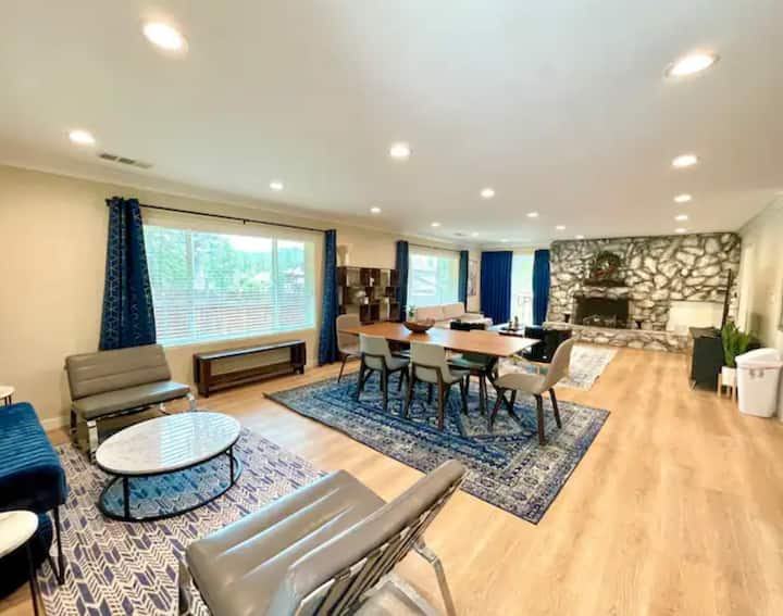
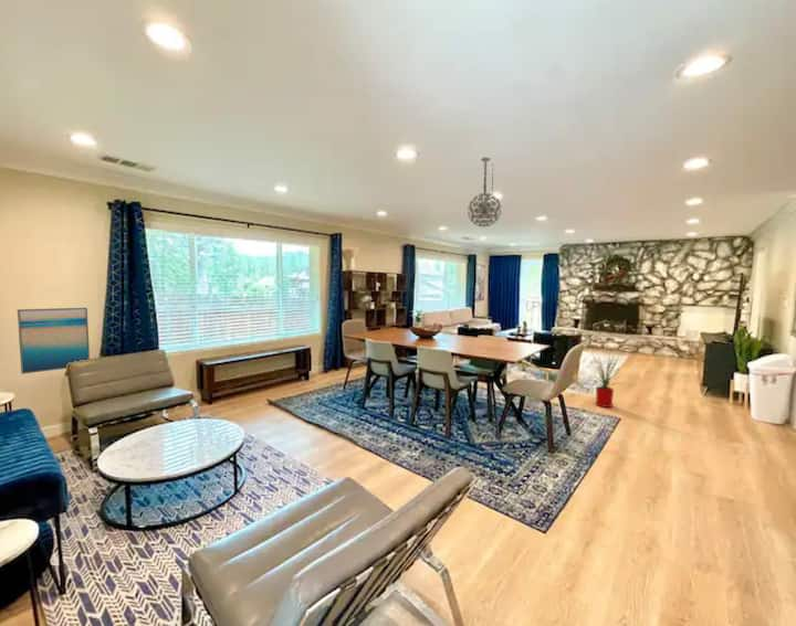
+ wall art [17,307,91,375]
+ chandelier [467,156,502,229]
+ house plant [590,347,631,409]
